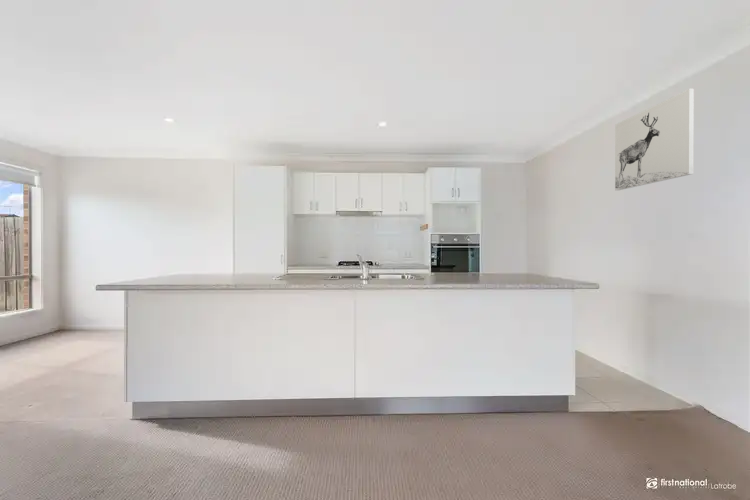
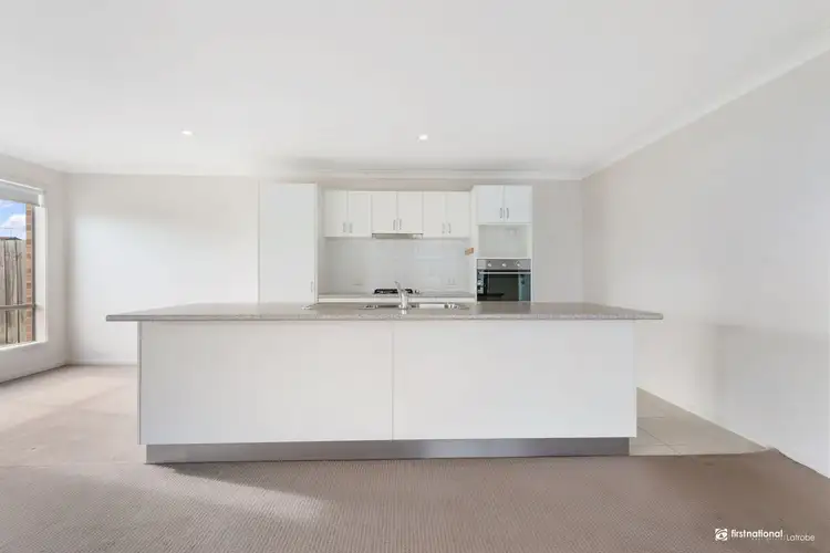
- wall art [614,88,695,191]
